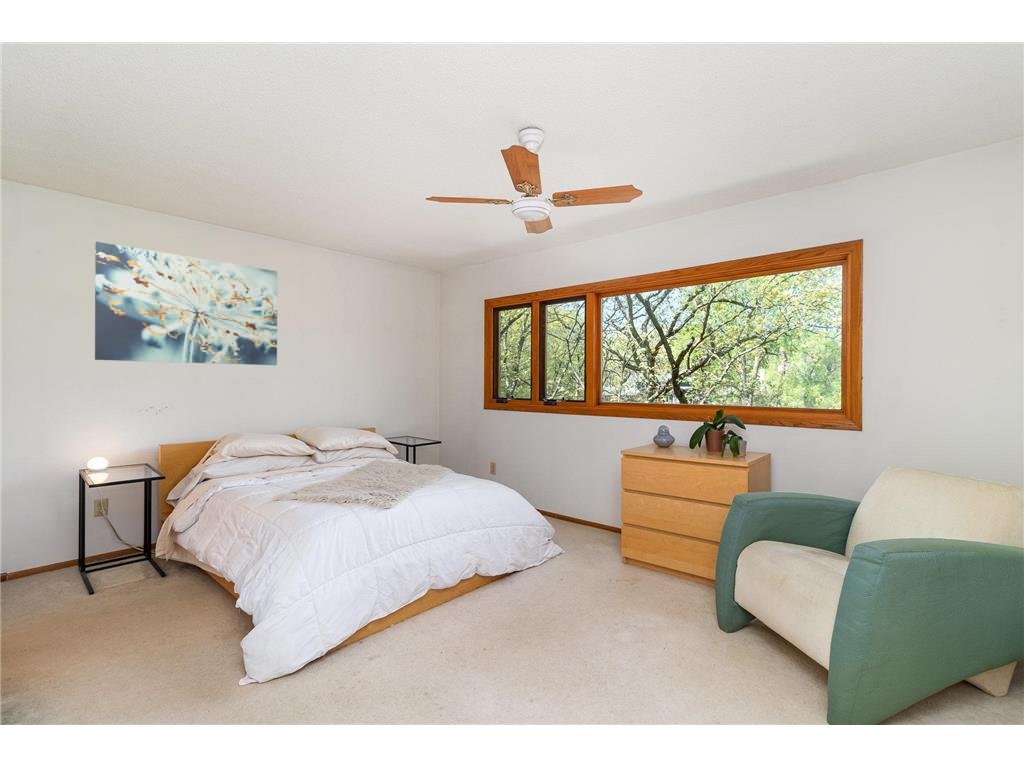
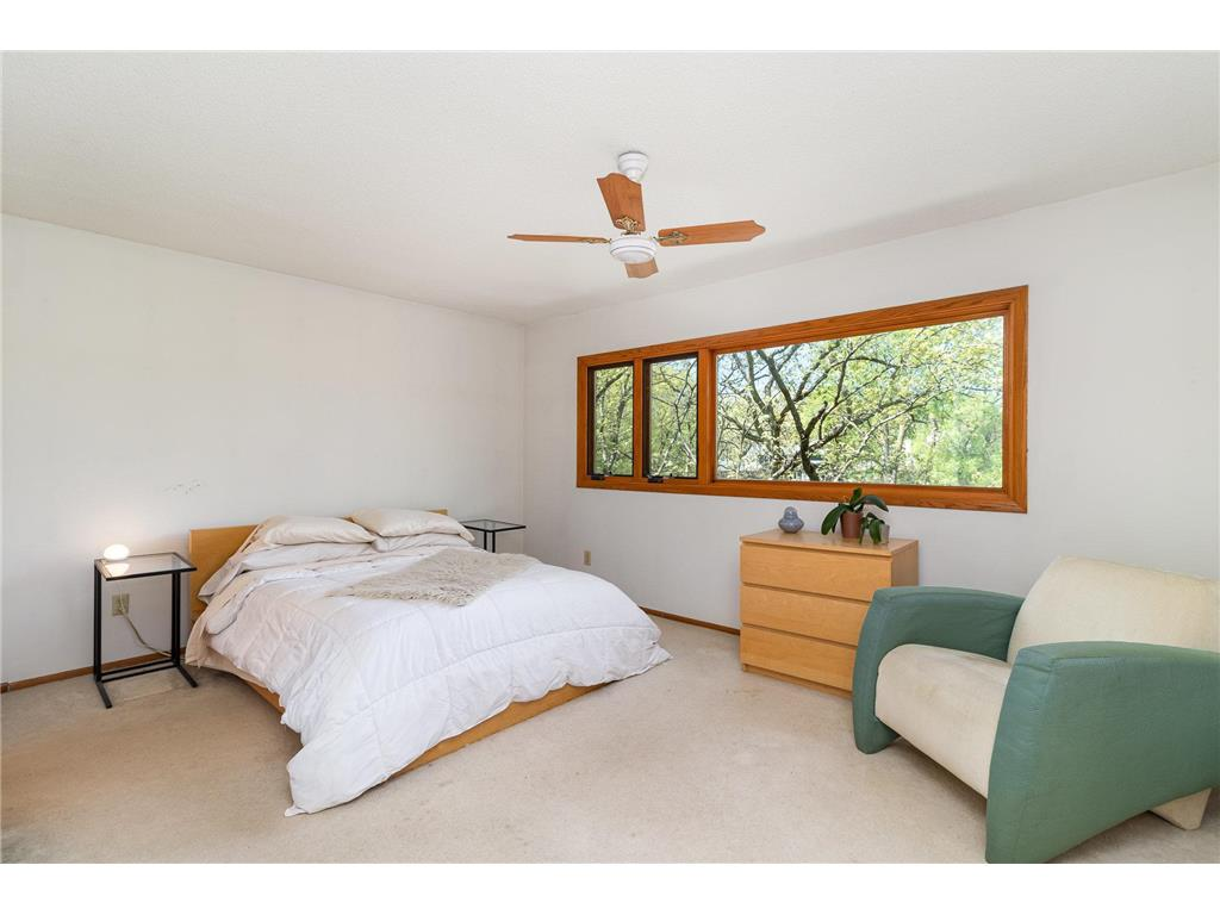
- wall art [94,241,278,366]
